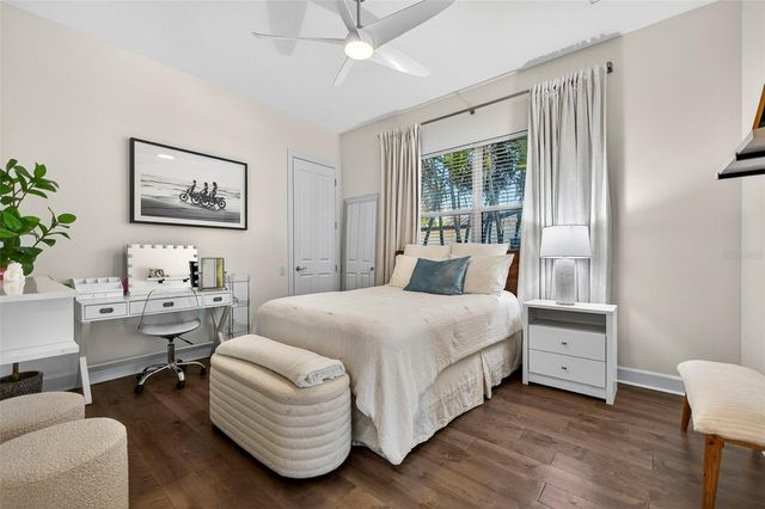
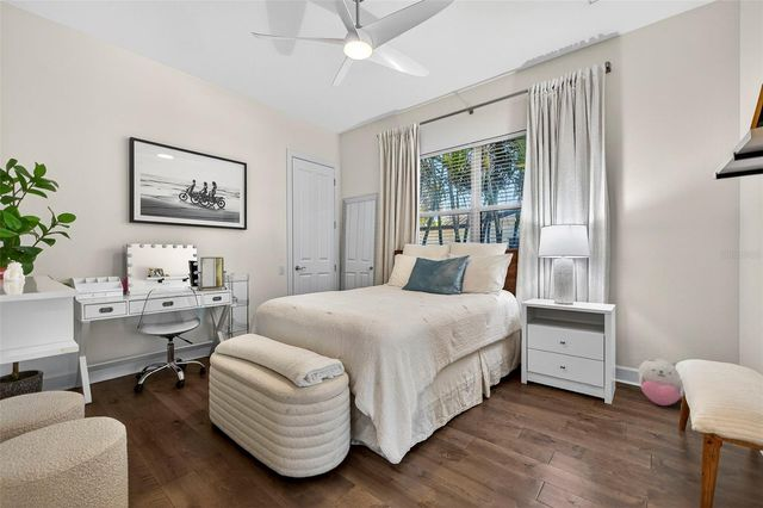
+ plush toy [637,357,684,407]
